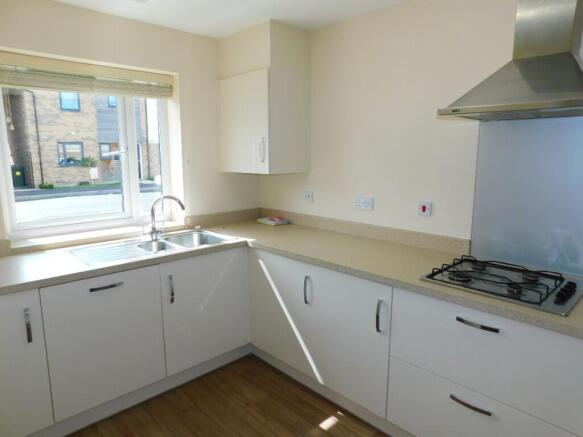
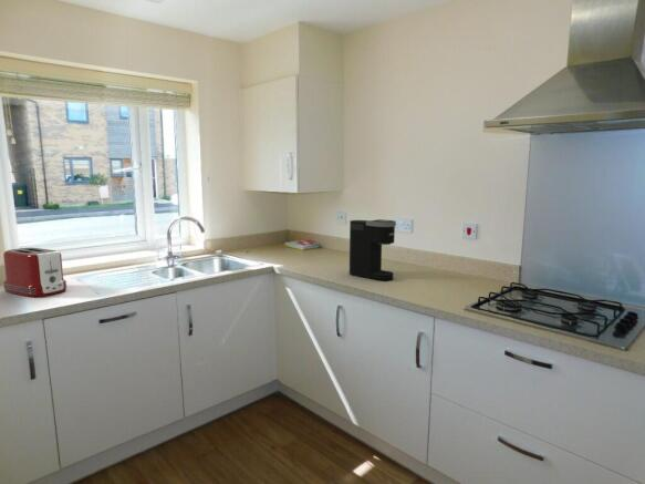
+ coffee maker [348,218,397,281]
+ toaster [2,247,67,298]
